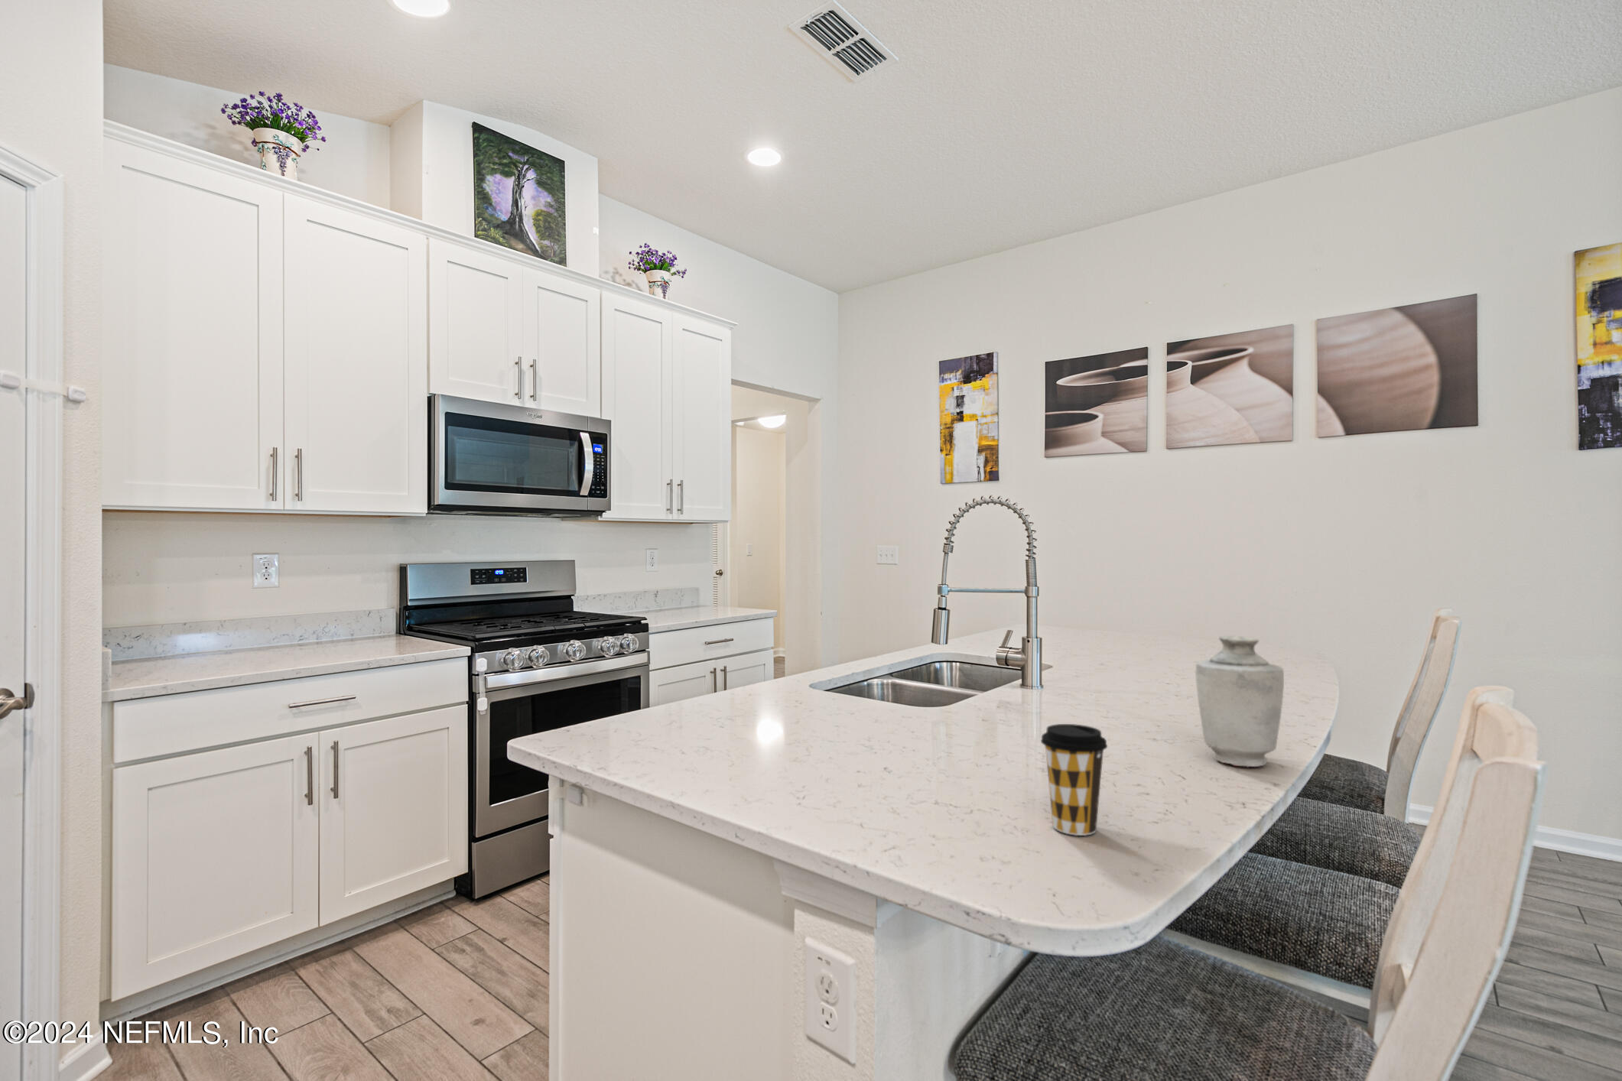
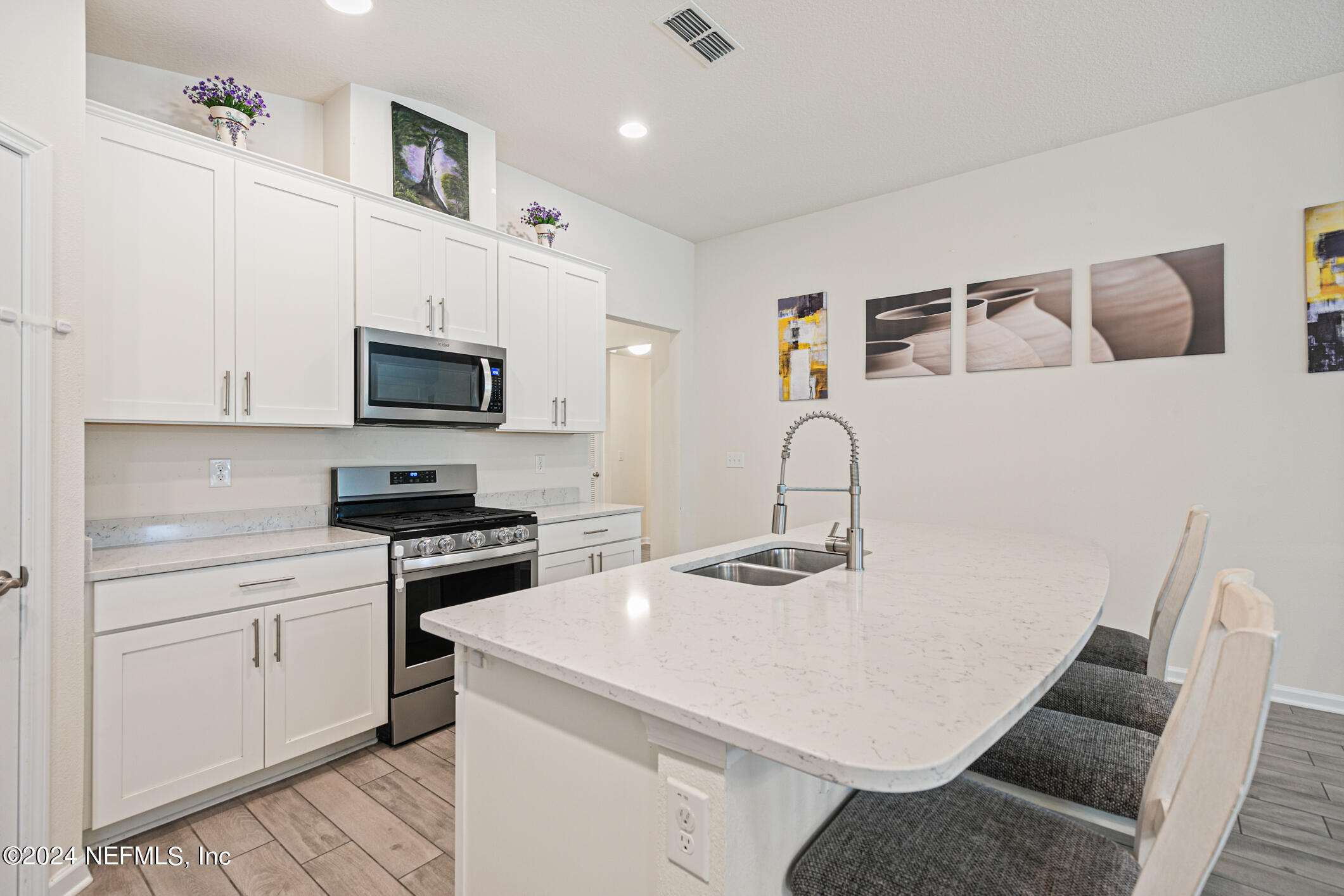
- coffee cup [1040,723,1108,836]
- vase [1195,636,1285,767]
